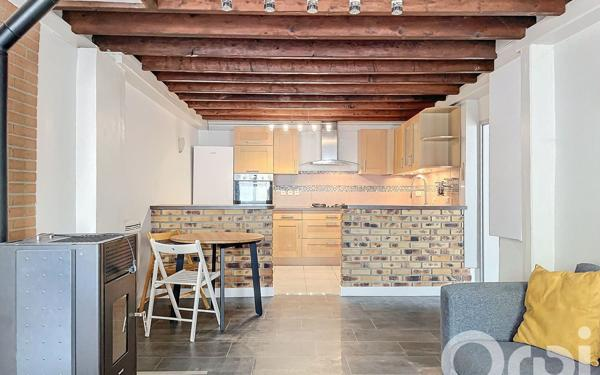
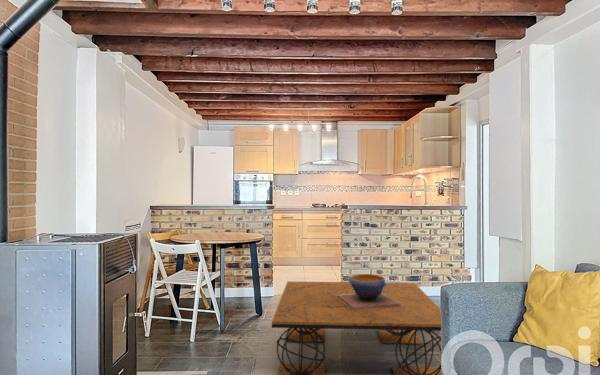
+ decorative bowl [336,273,401,310]
+ coffee table [271,280,443,375]
